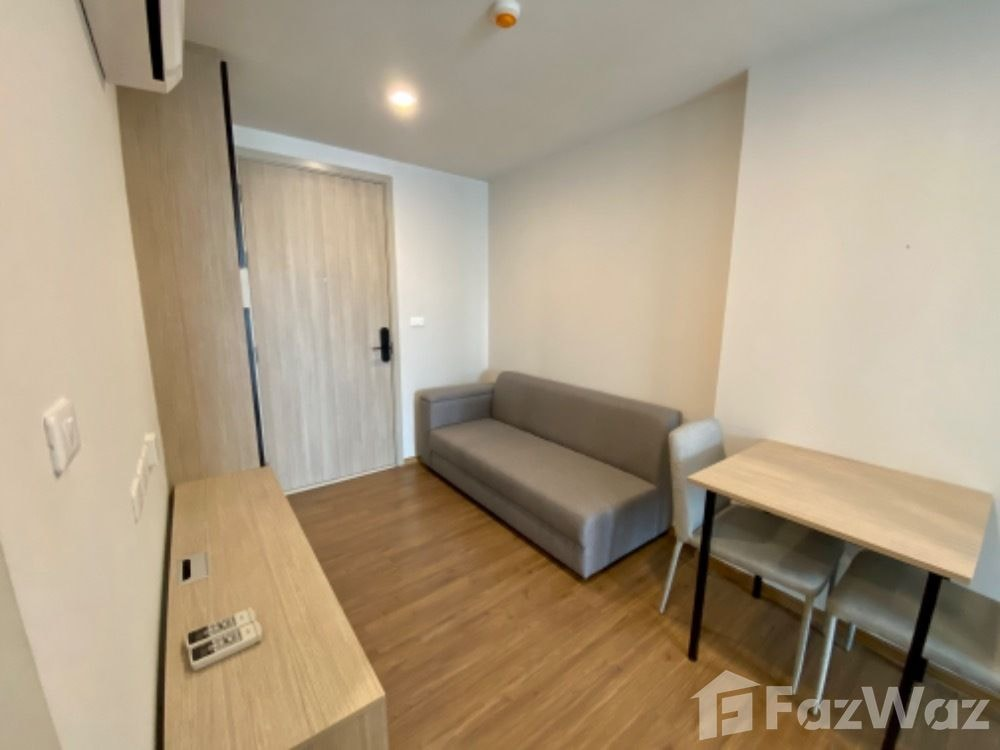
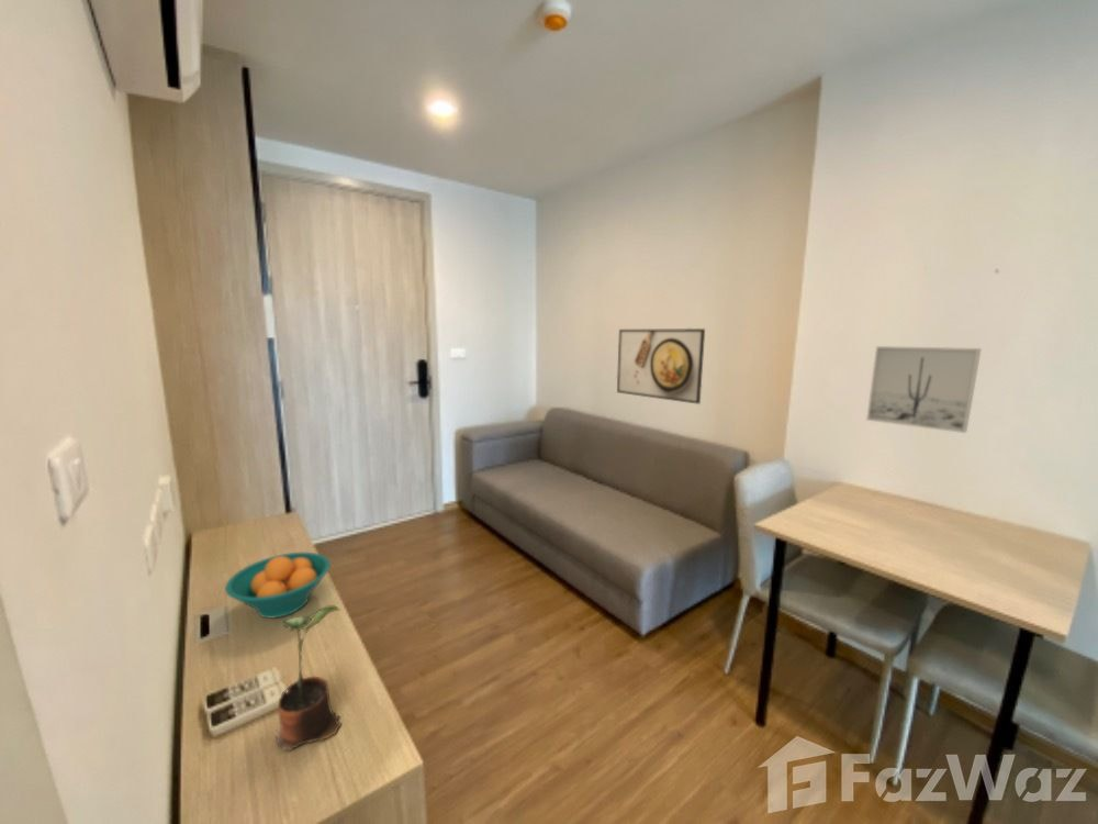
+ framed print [616,327,706,405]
+ wall art [865,345,983,434]
+ potted plant [274,604,343,751]
+ fruit bowl [224,552,332,620]
